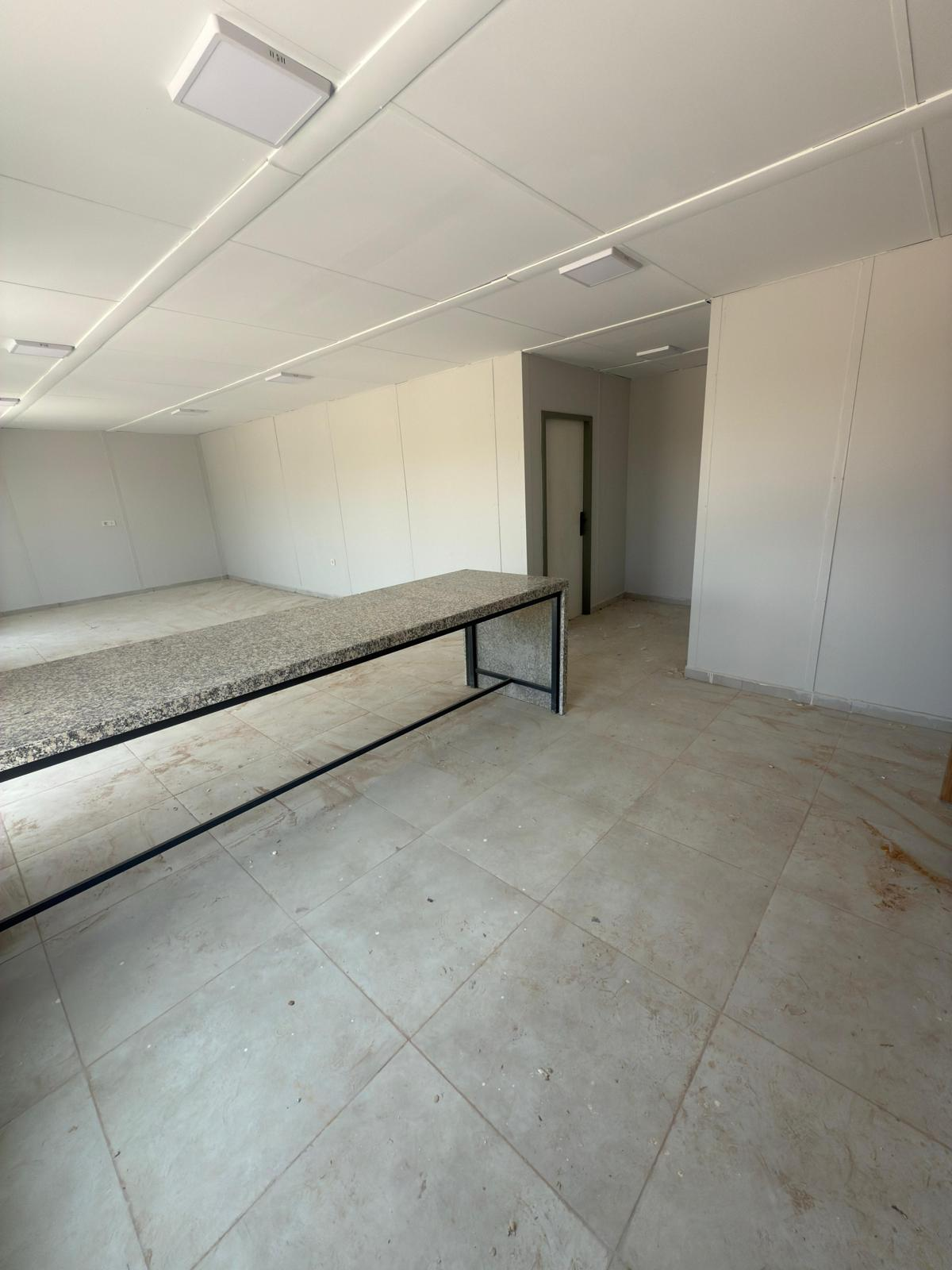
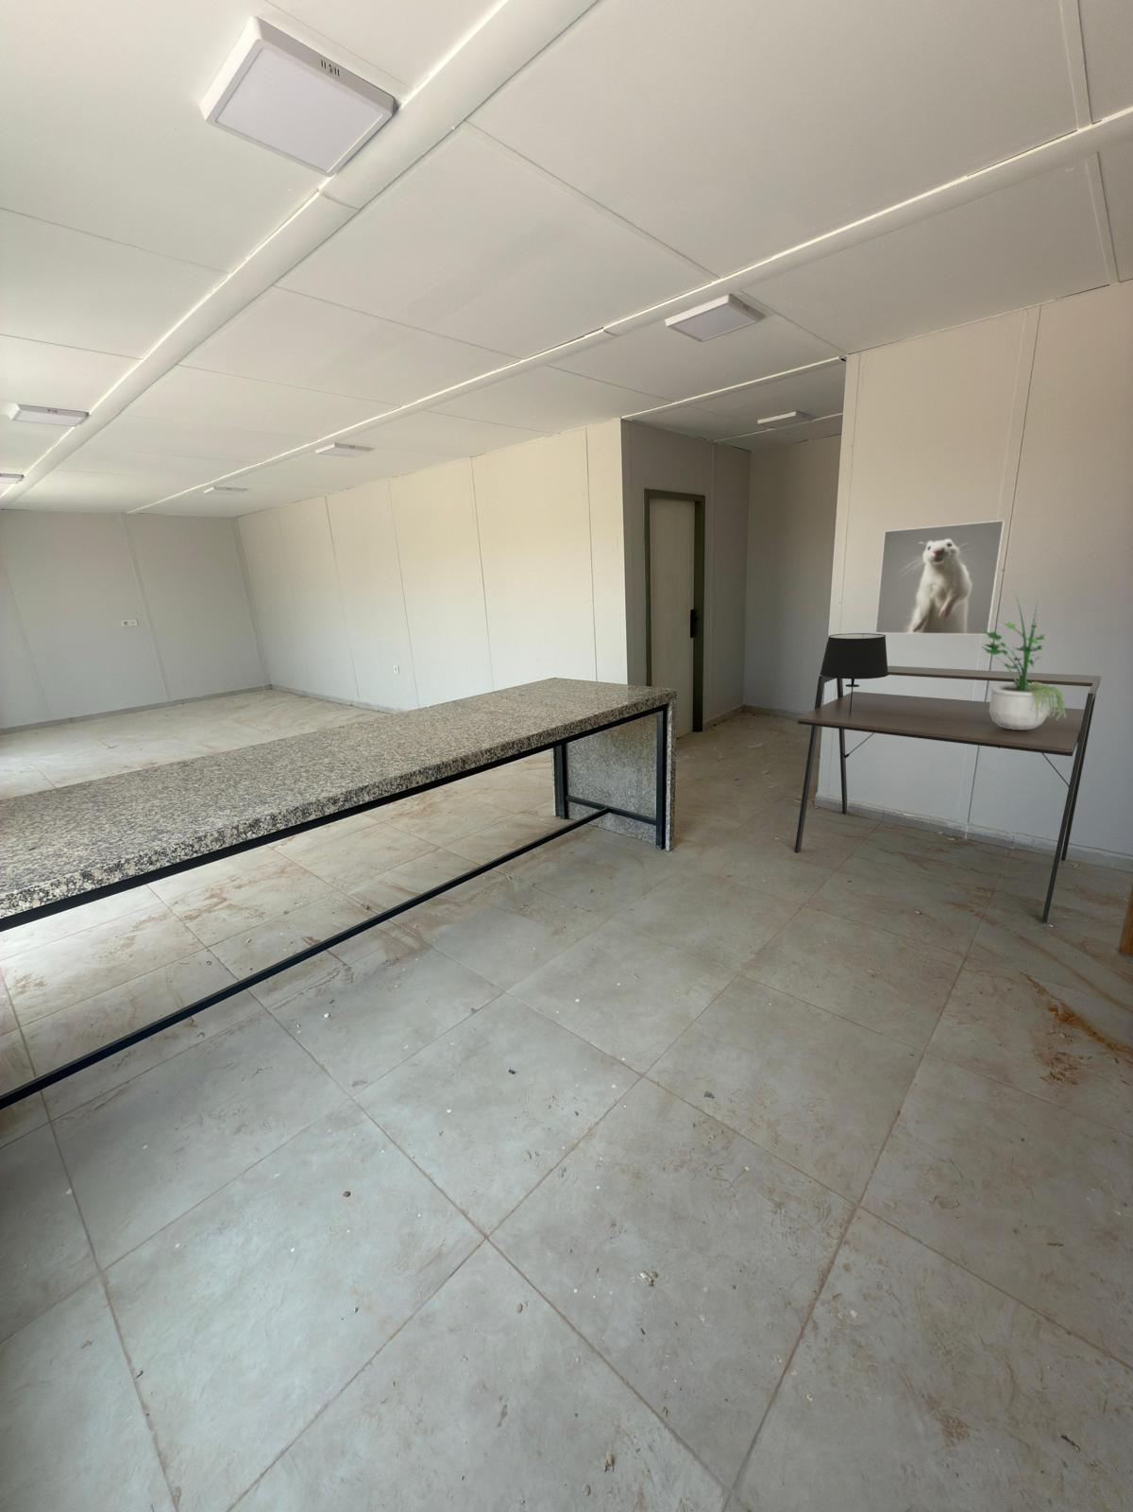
+ table lamp [819,632,889,714]
+ desk [794,666,1102,923]
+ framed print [875,519,1006,636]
+ potted plant [979,594,1066,730]
